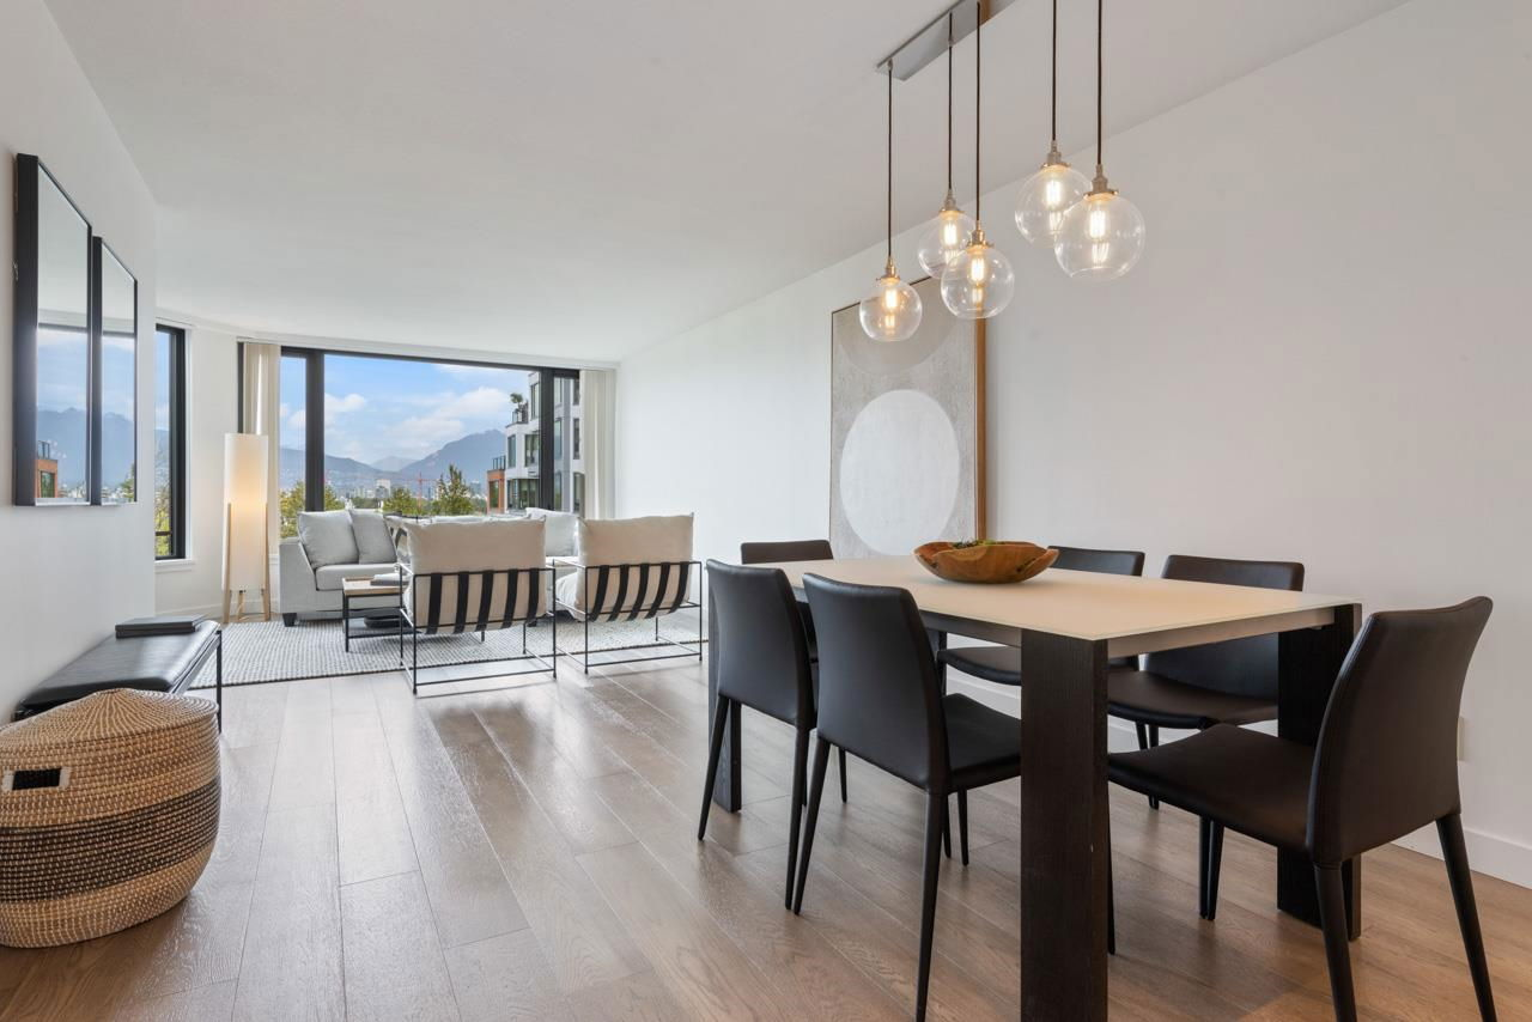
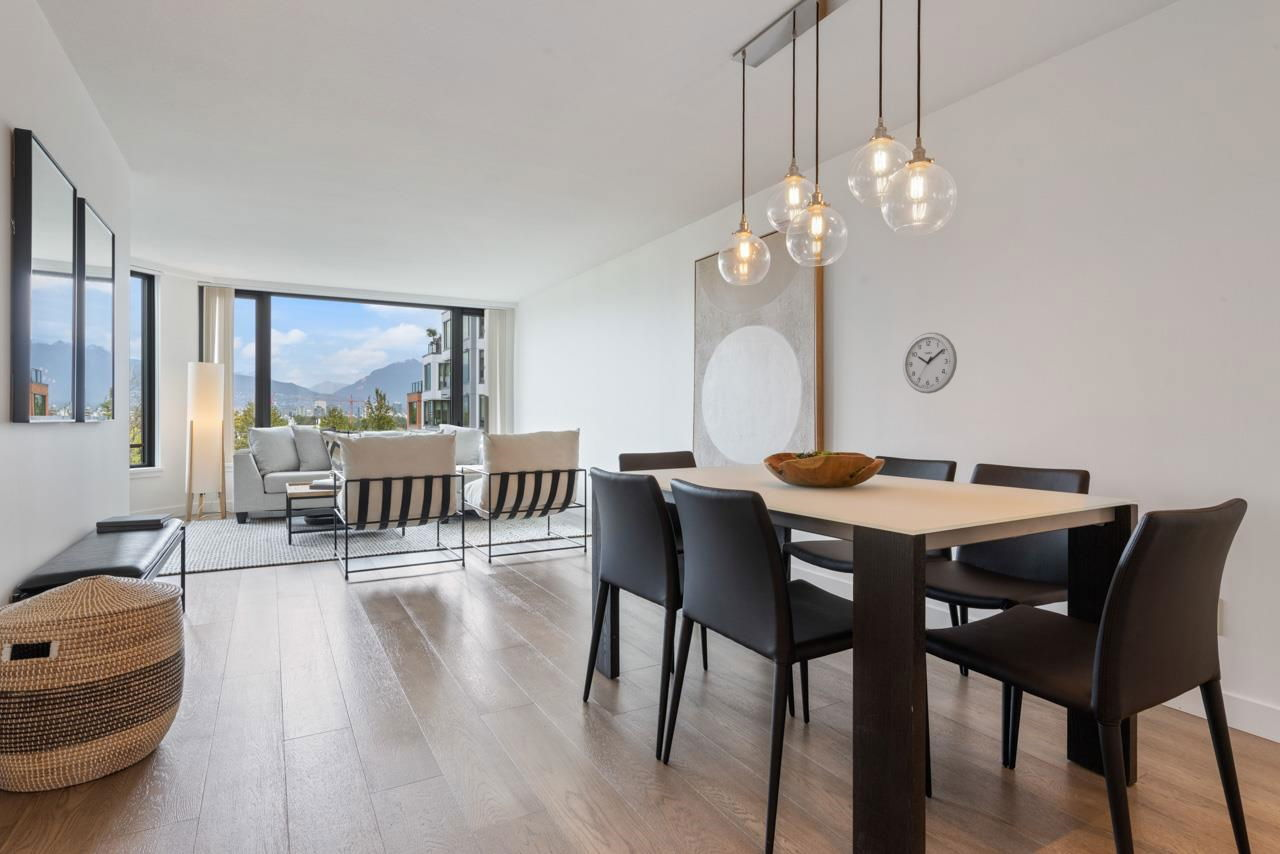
+ wall clock [902,331,958,395]
